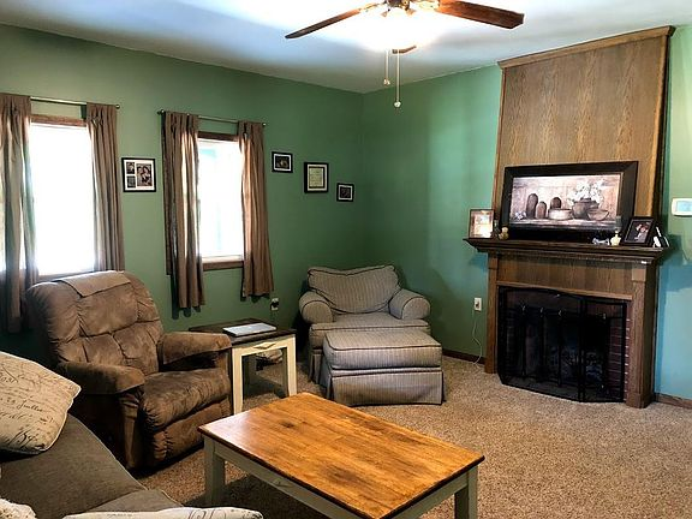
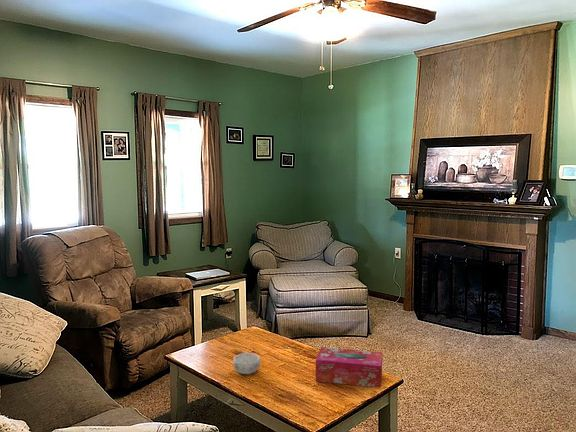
+ decorative bowl [232,352,261,375]
+ tissue box [315,346,383,389]
